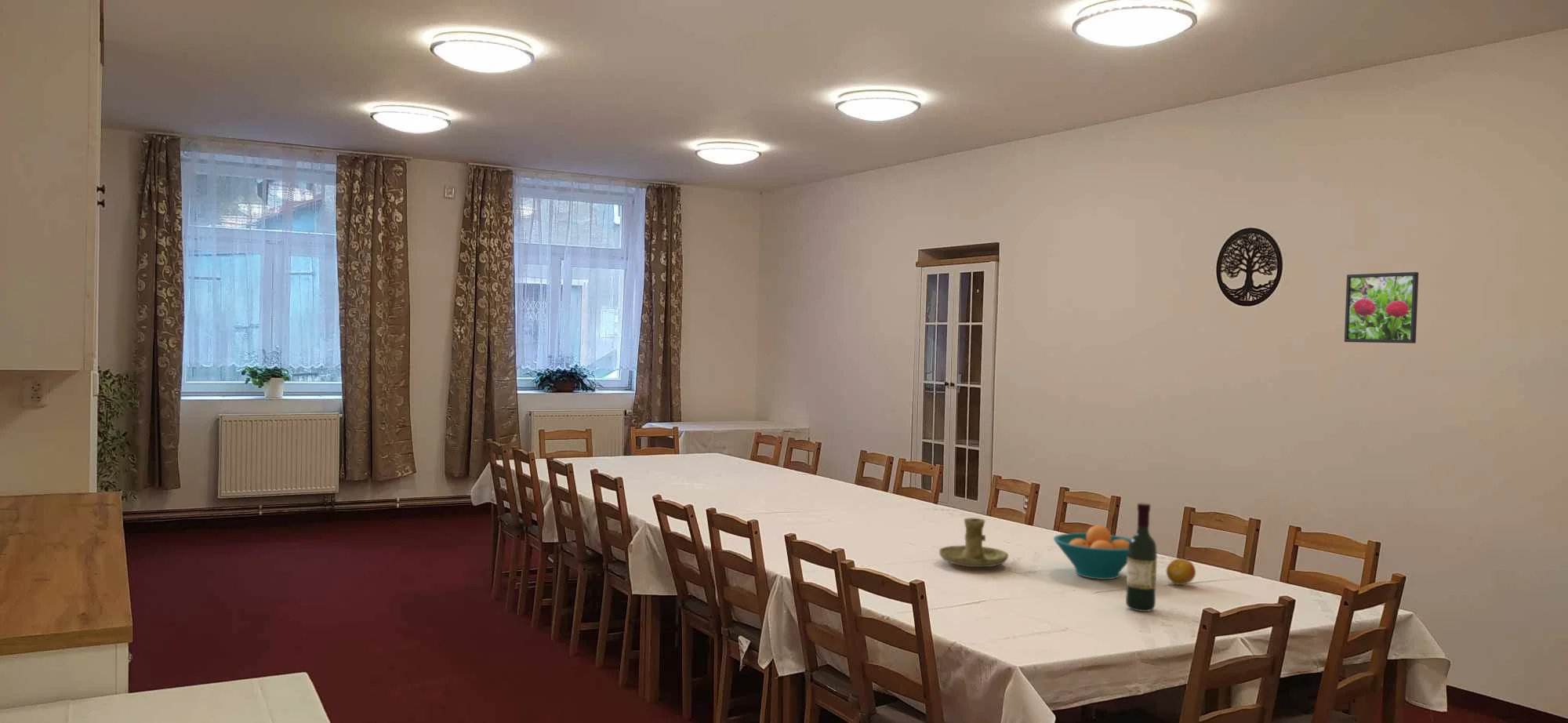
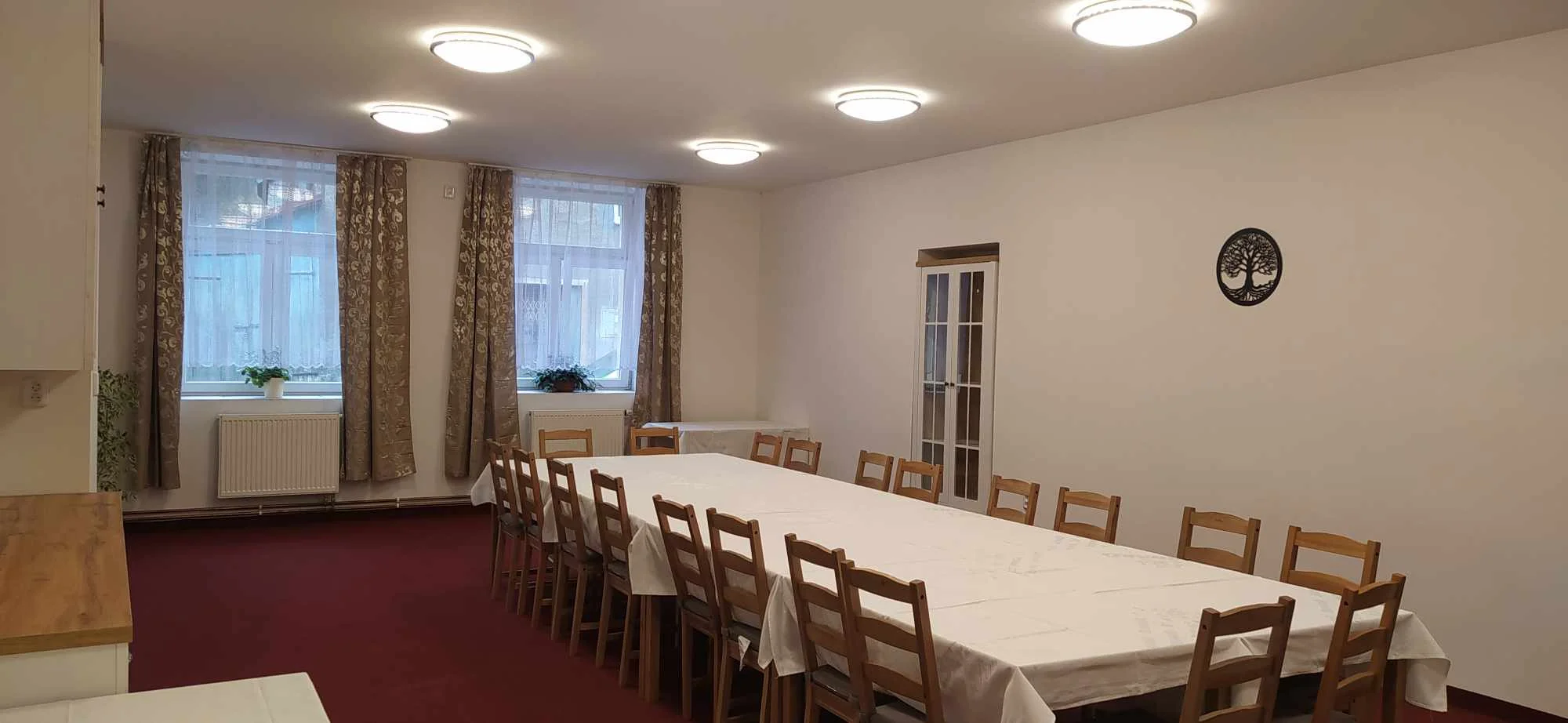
- fruit bowl [1053,524,1131,580]
- wine bottle [1125,502,1158,612]
- fruit [1166,558,1196,586]
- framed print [1344,271,1419,344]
- candle holder [938,518,1009,568]
